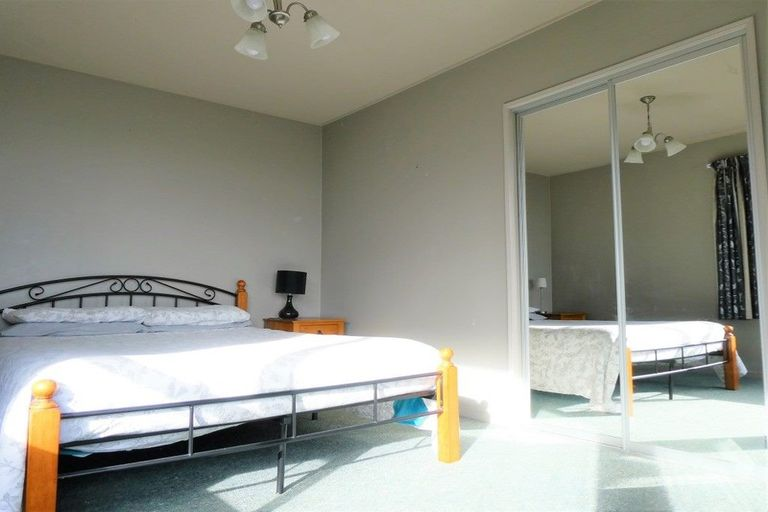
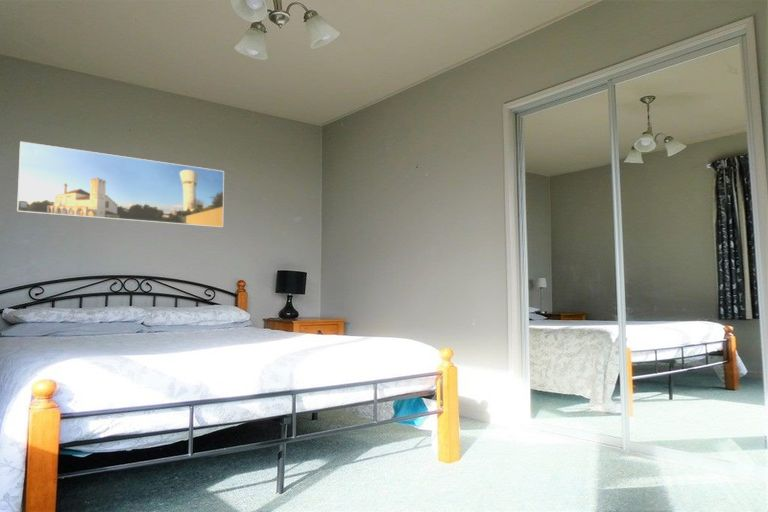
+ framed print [16,140,225,228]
